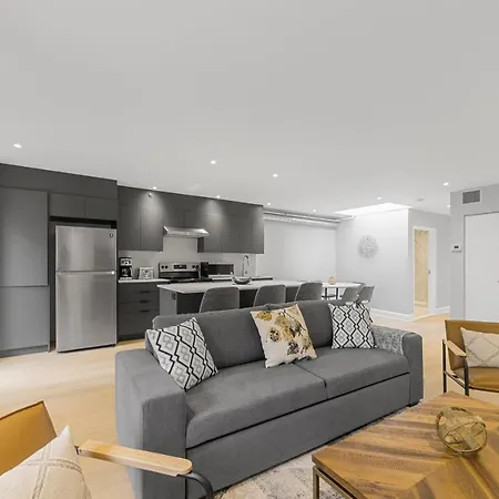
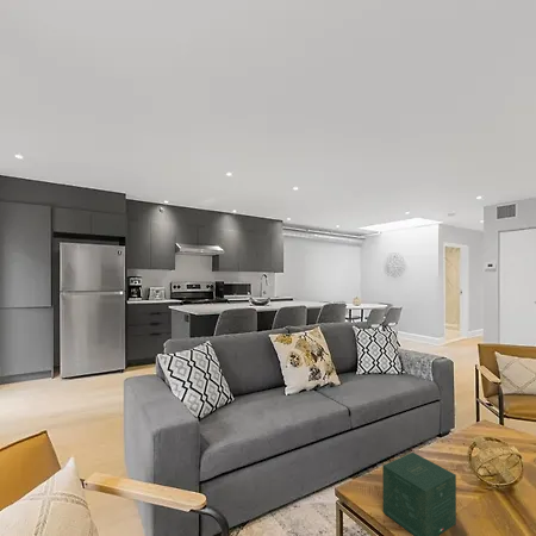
+ gift box [381,451,457,536]
